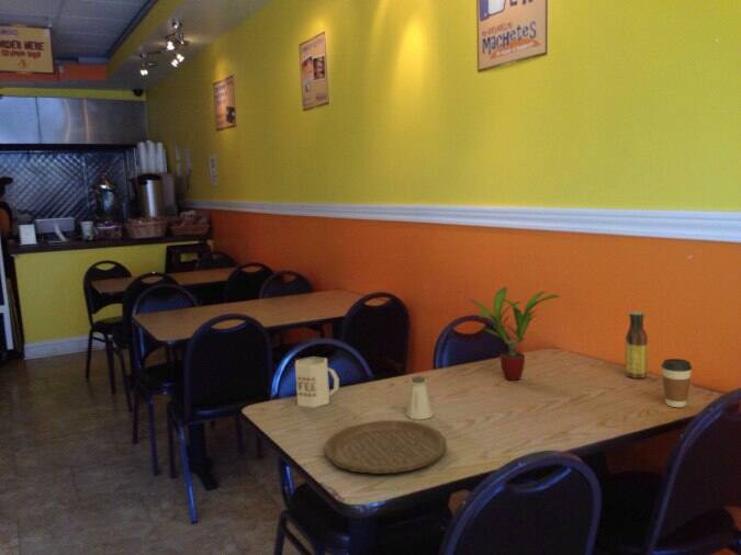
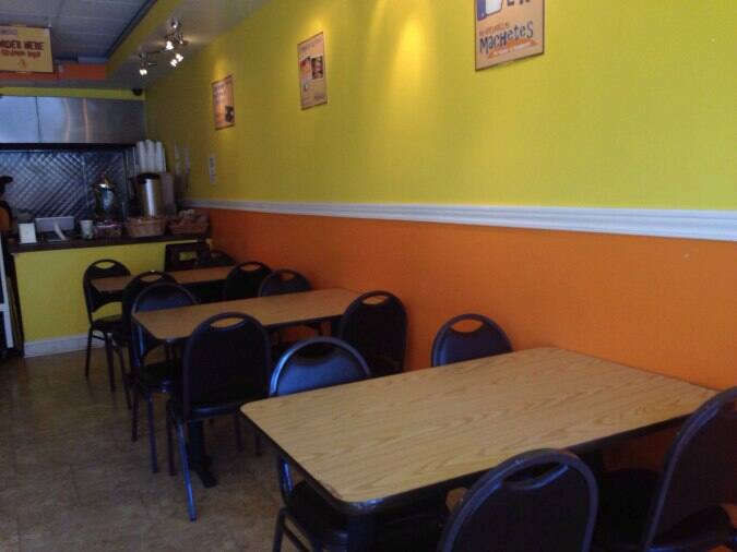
- saltshaker [405,375,435,421]
- plate [323,419,448,475]
- sauce bottle [625,310,649,380]
- potted plant [469,285,561,382]
- coffee cup [660,358,693,408]
- mug [294,355,340,409]
